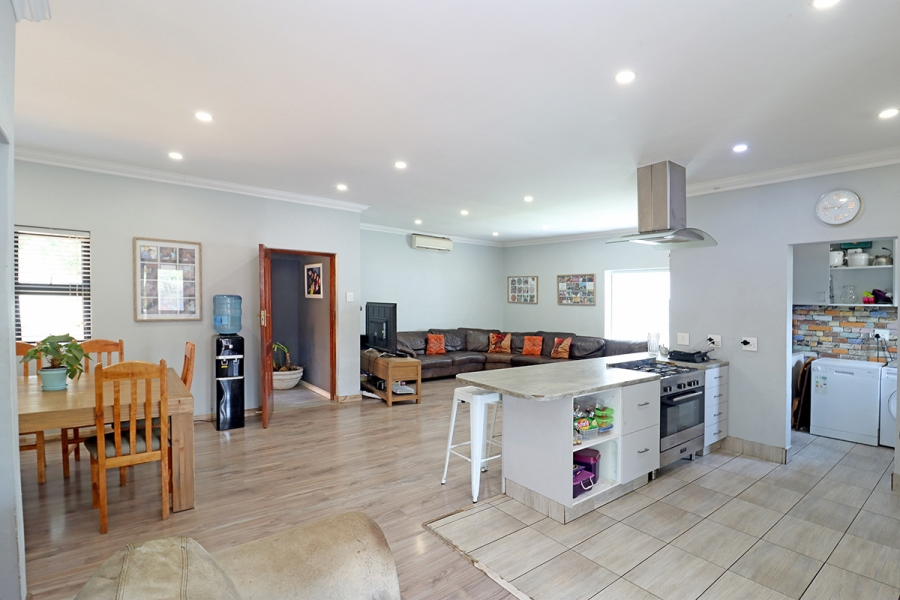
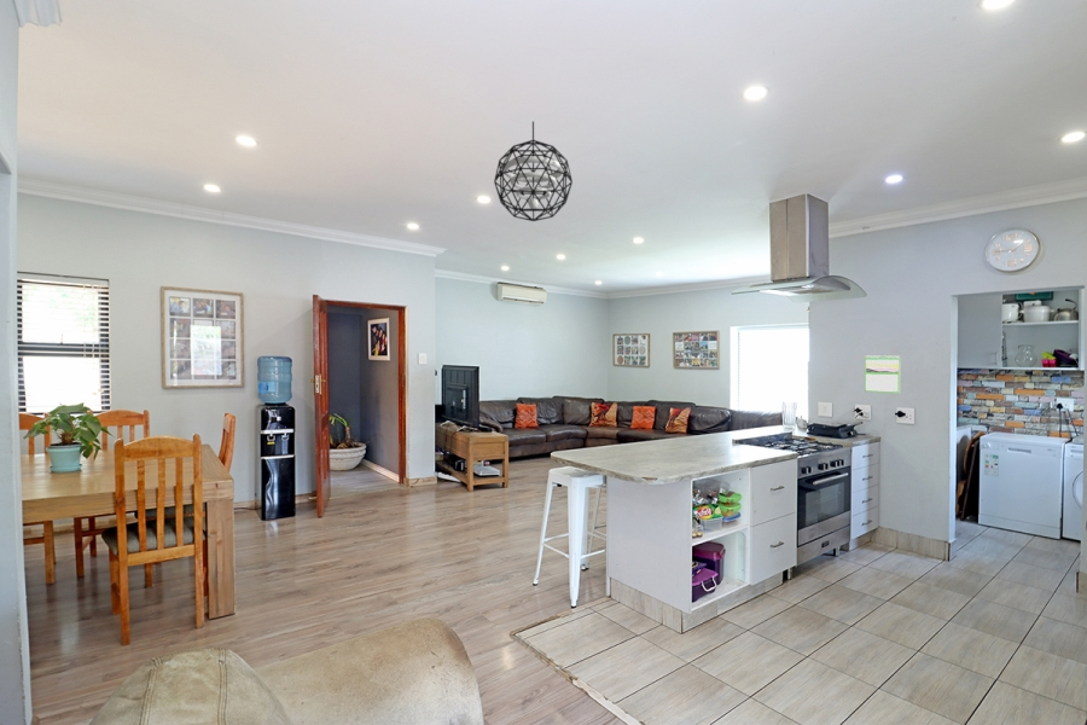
+ pendant light [493,120,574,222]
+ calendar [864,354,901,394]
